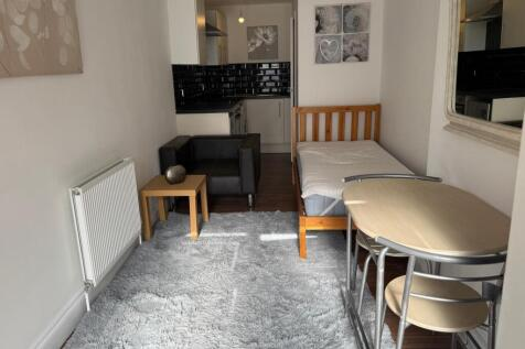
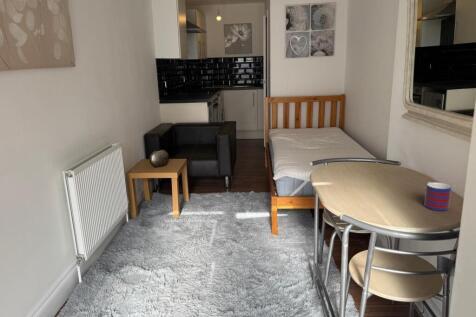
+ mug [423,181,452,212]
